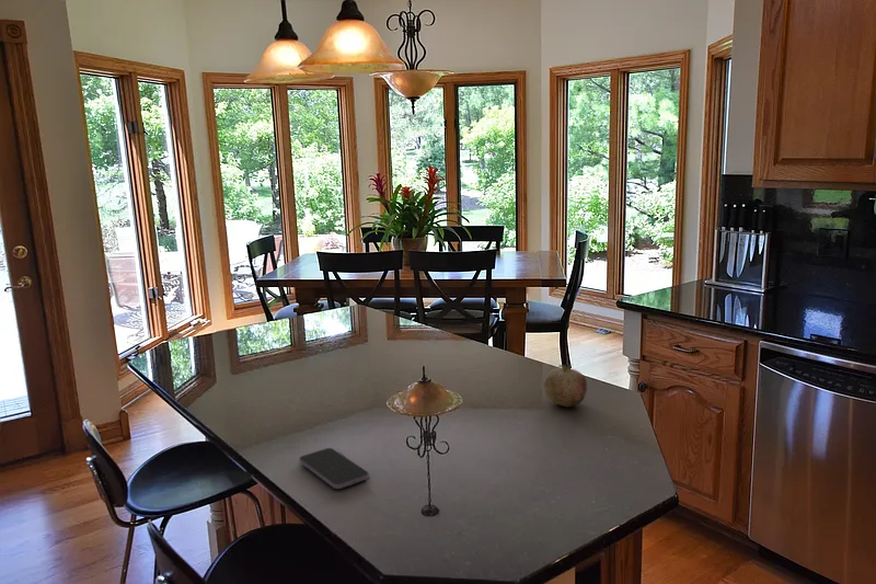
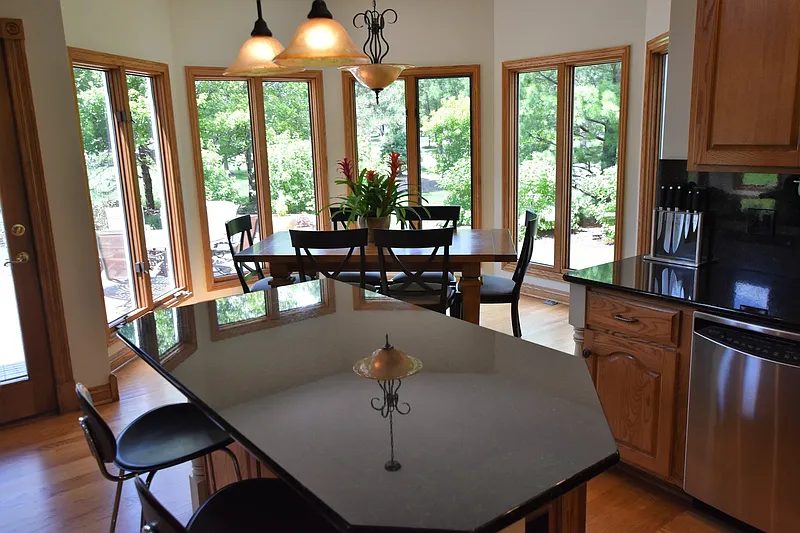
- fruit [543,363,588,408]
- smartphone [298,447,370,490]
